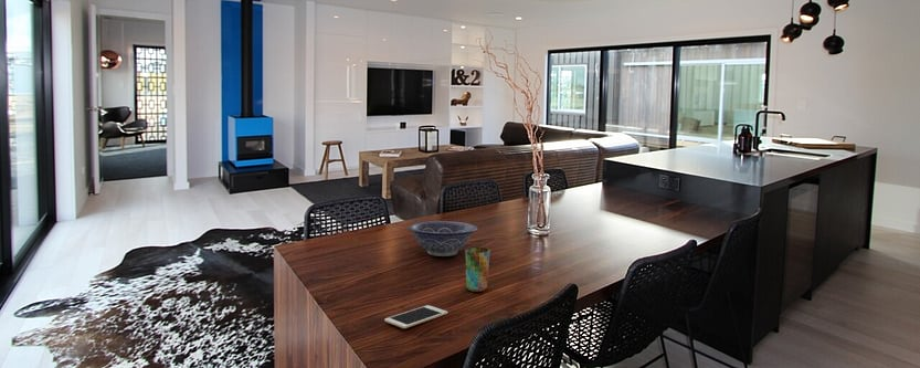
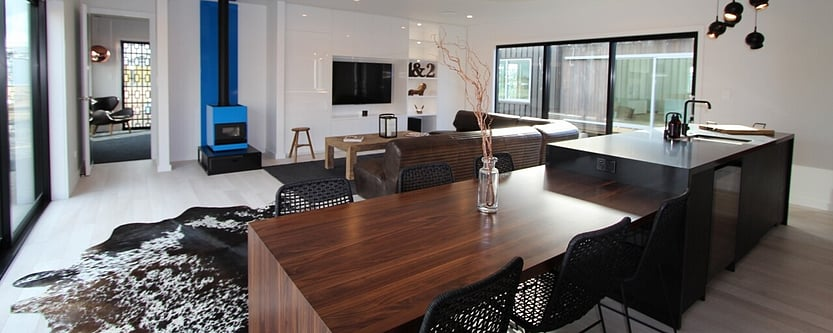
- cell phone [383,304,448,329]
- decorative bowl [408,220,478,257]
- cup [465,246,490,293]
